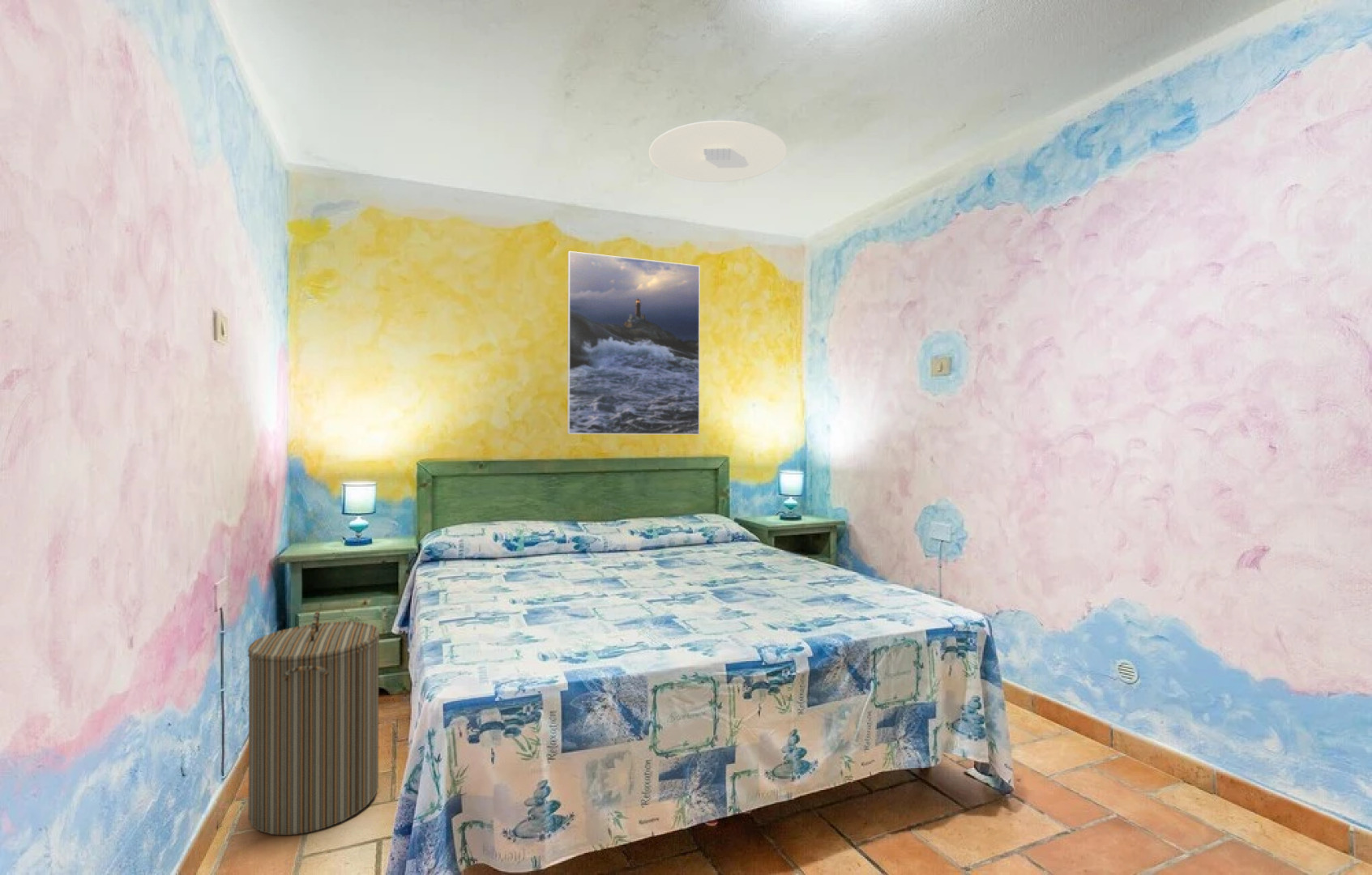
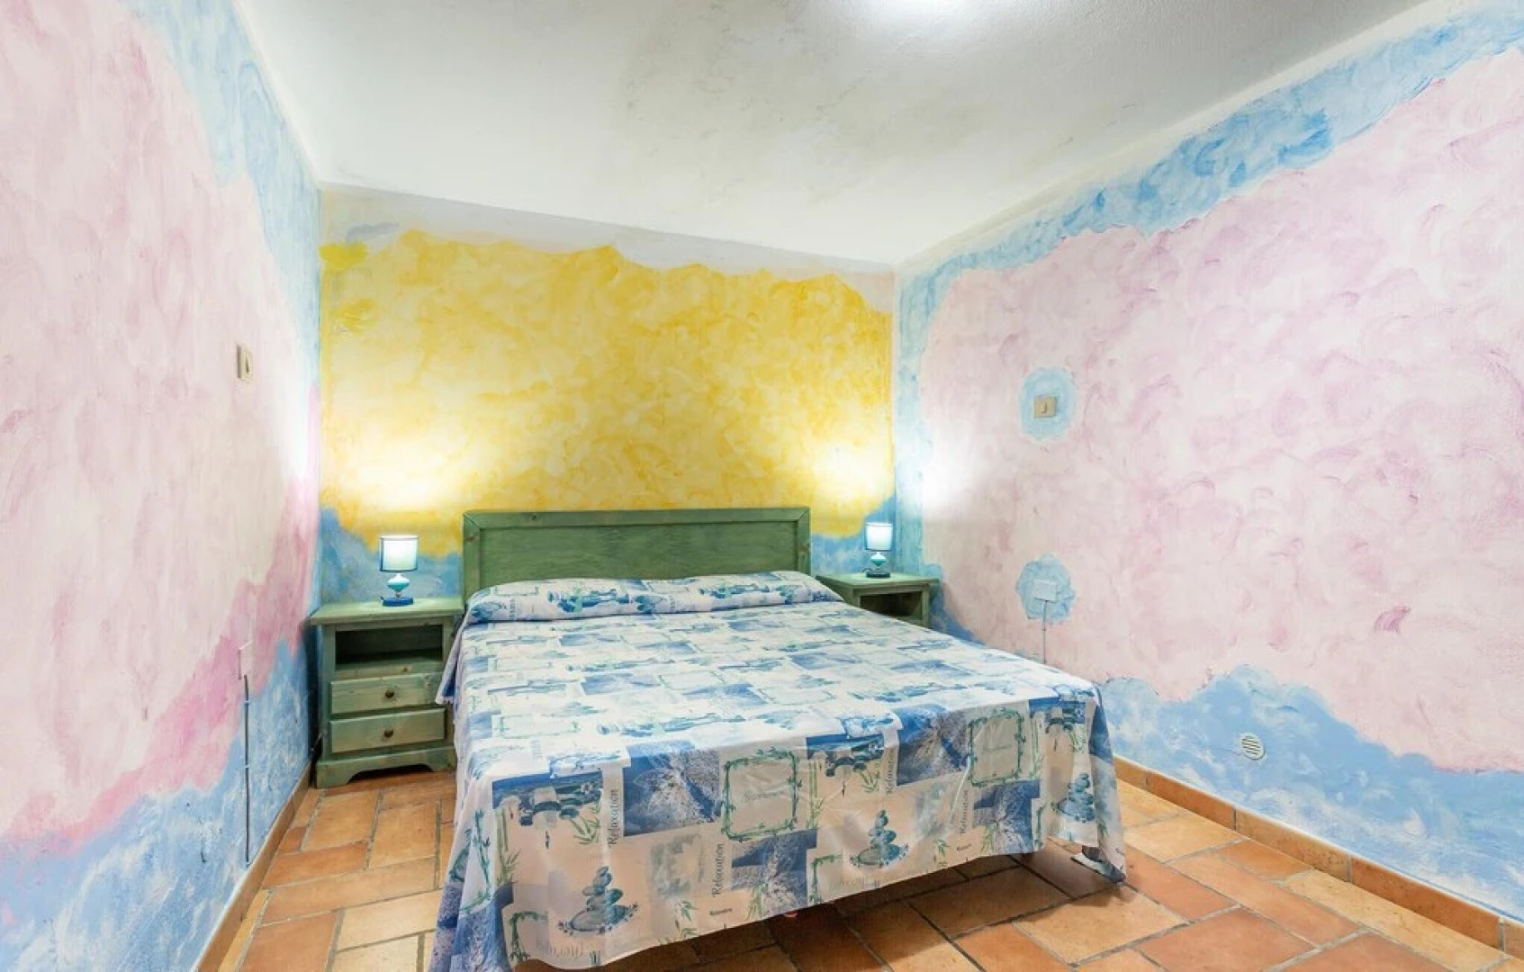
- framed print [566,250,701,435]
- ceiling light [648,120,788,183]
- laundry hamper [247,610,381,836]
